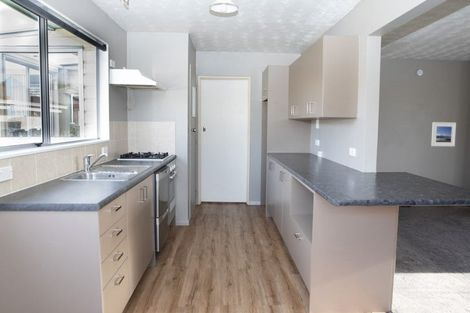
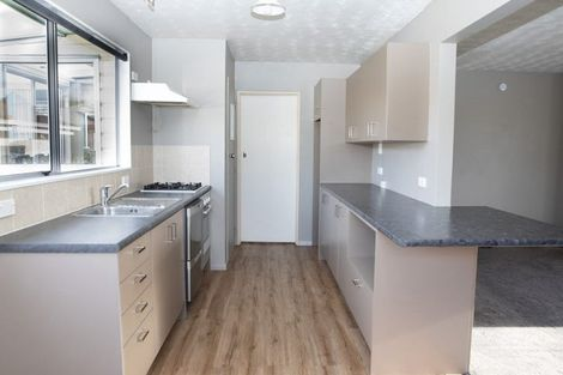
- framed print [430,121,457,147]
